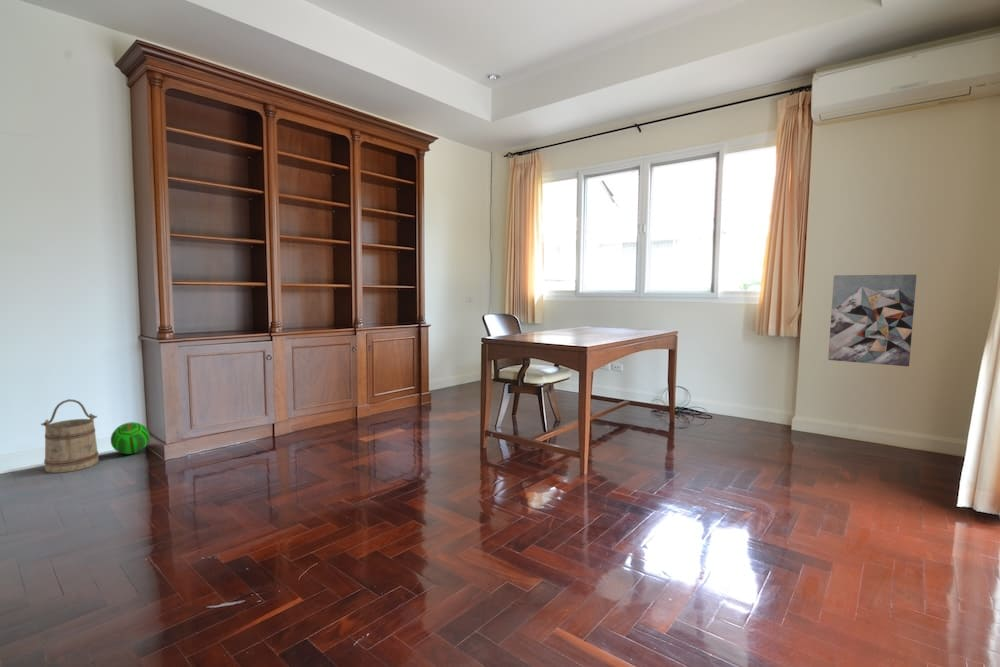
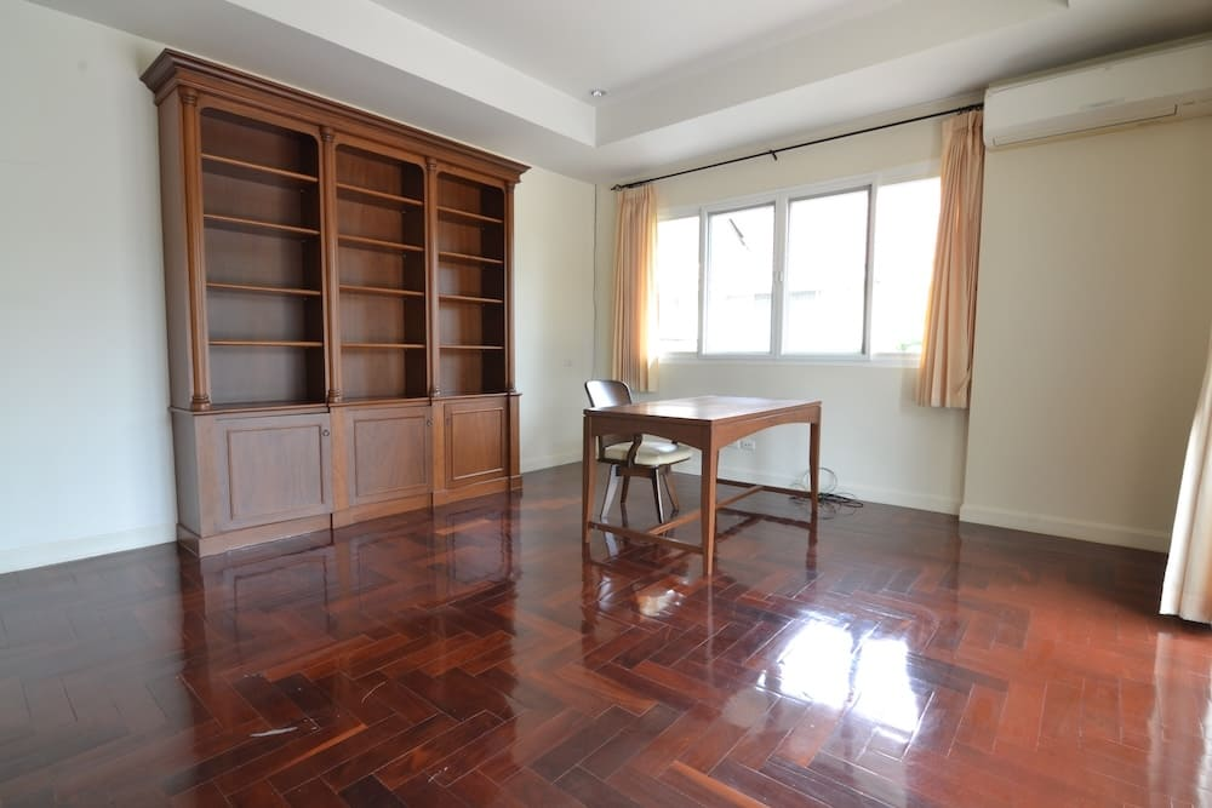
- ball [110,421,151,455]
- wall art [827,274,917,367]
- bucket [40,398,100,474]
